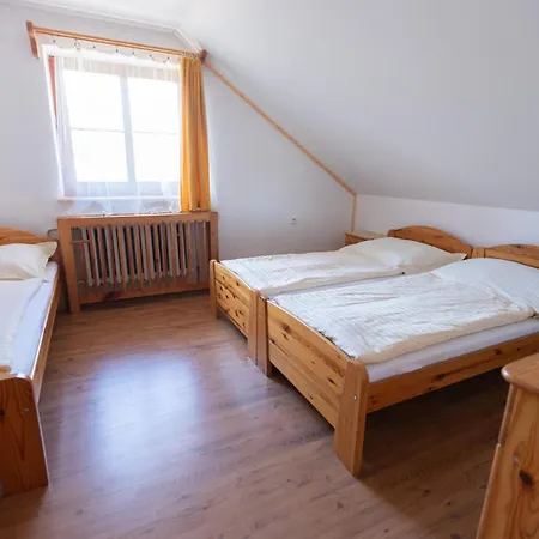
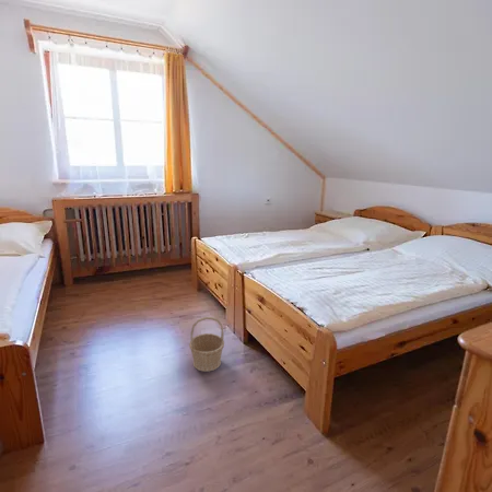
+ basket [188,316,225,373]
